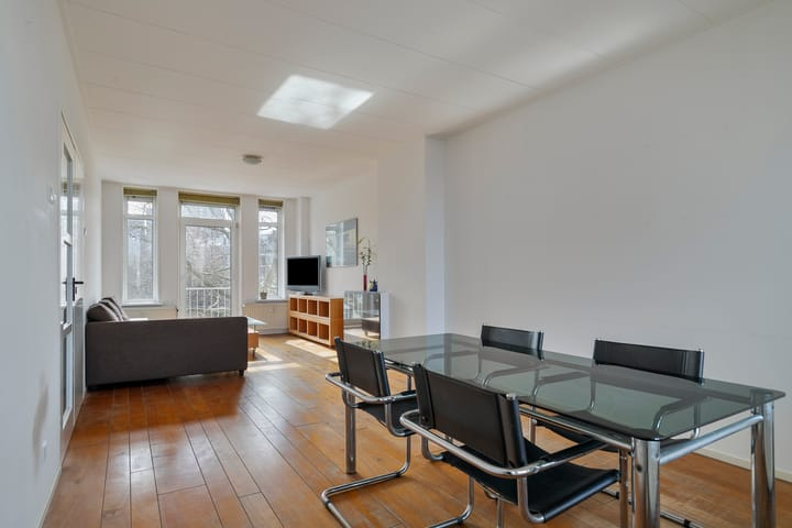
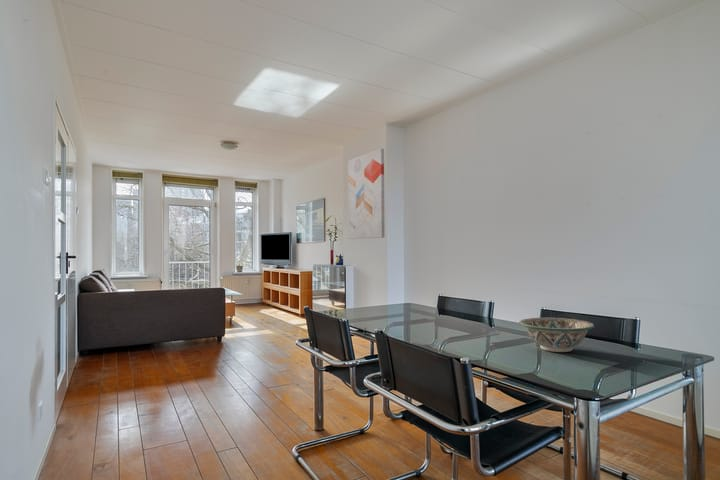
+ wall art [347,148,385,240]
+ decorative bowl [518,317,595,353]
